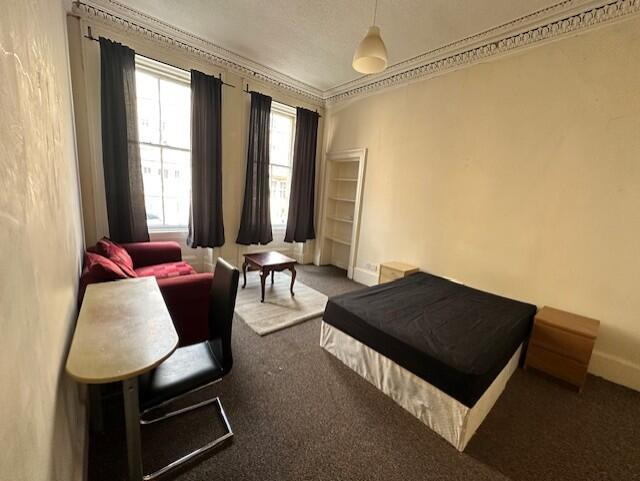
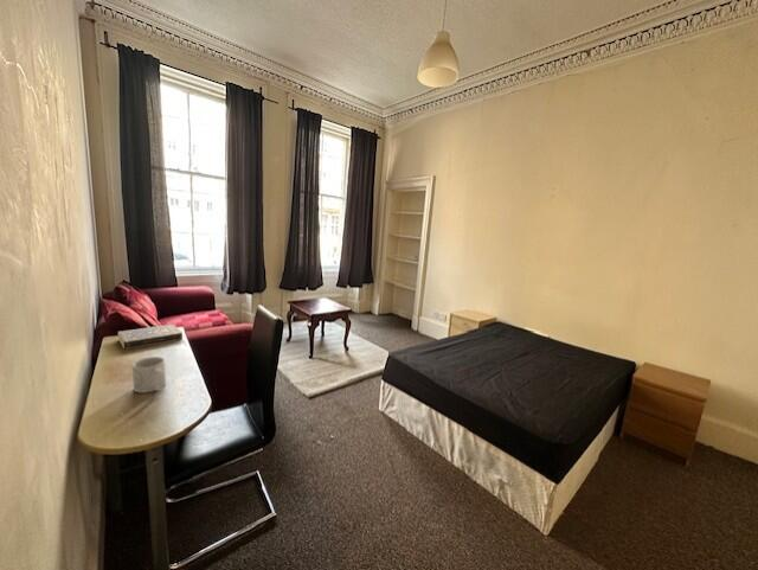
+ mug [131,356,167,395]
+ book [117,324,184,351]
